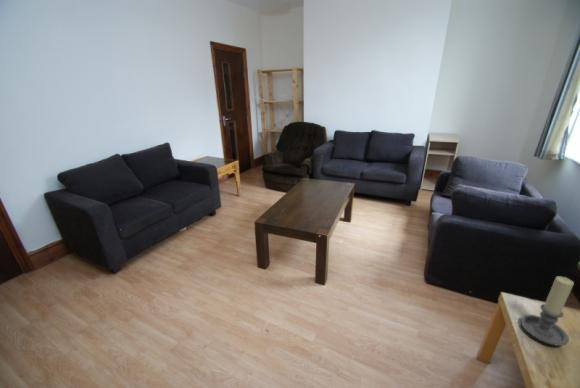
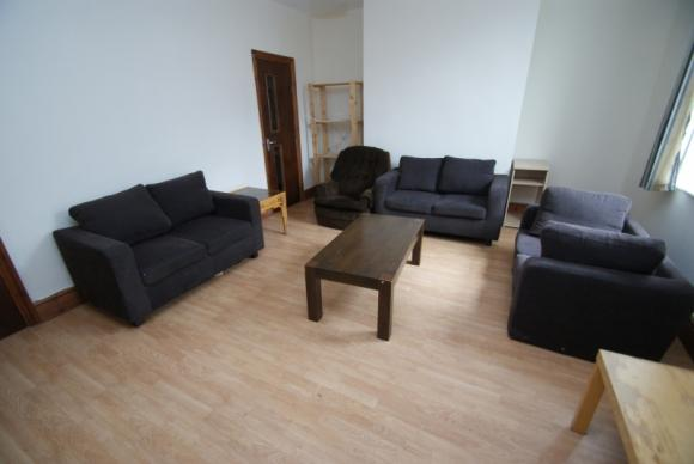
- candle holder [520,275,575,347]
